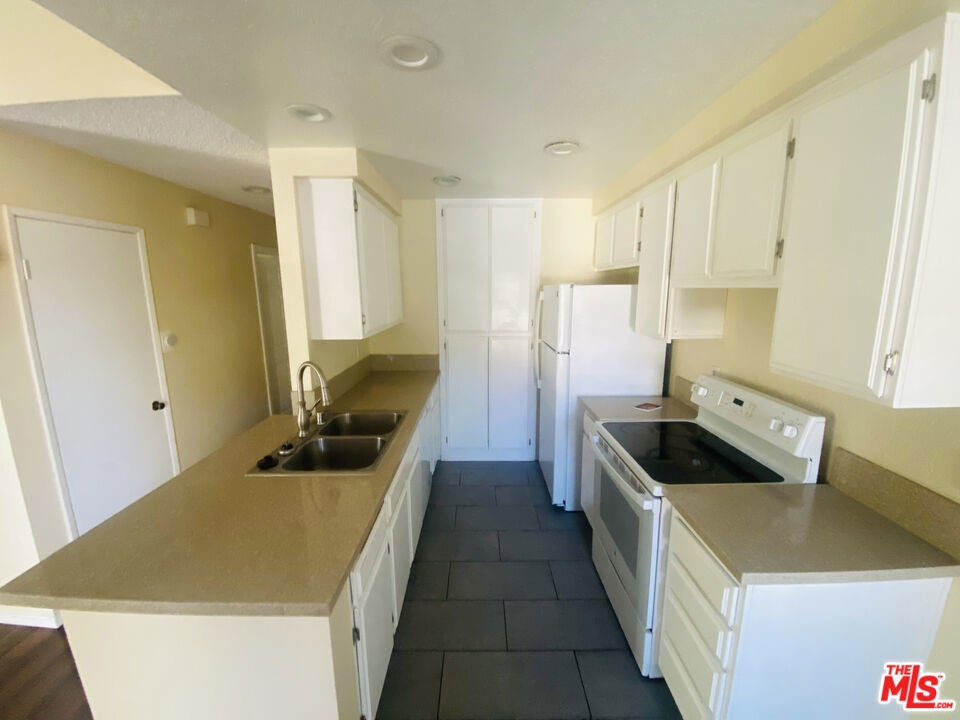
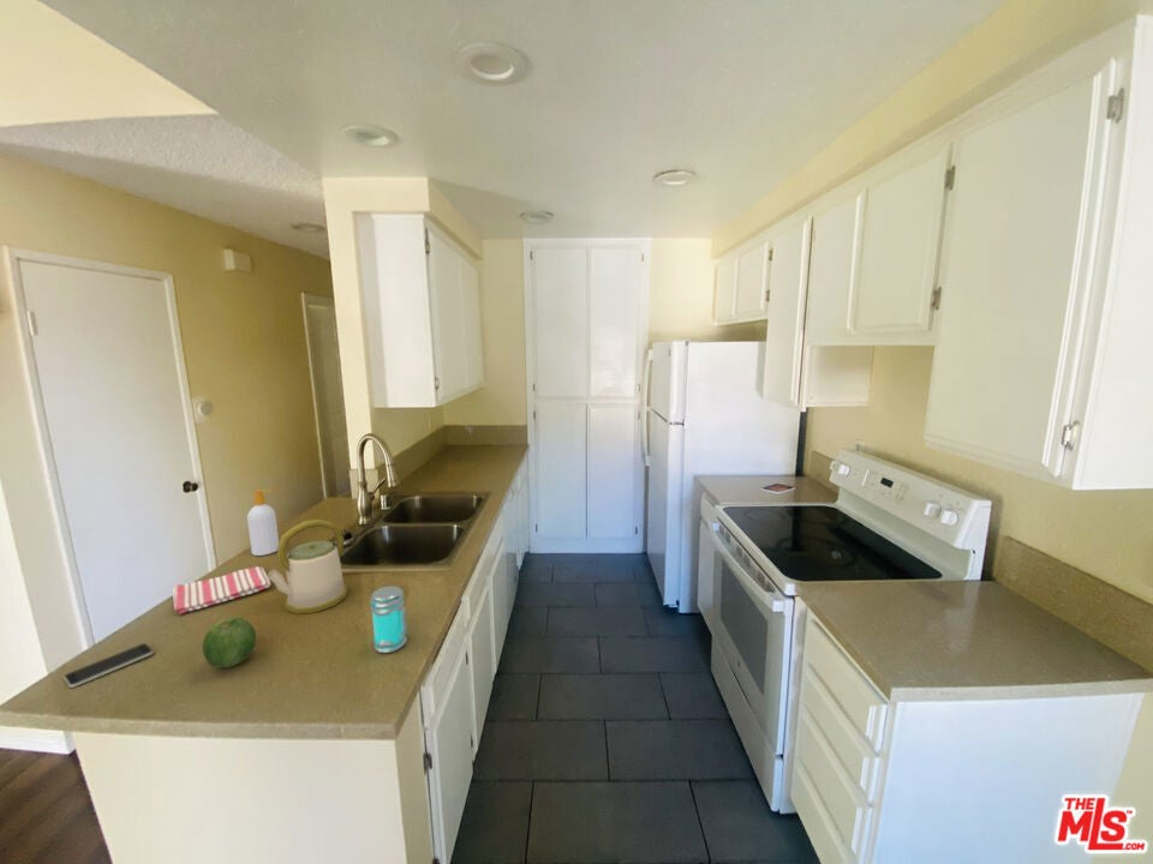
+ soap bottle [246,488,280,557]
+ jar [369,584,408,654]
+ smartphone [62,642,155,689]
+ fruit [202,616,257,670]
+ dish towel [172,565,271,616]
+ kettle [267,518,348,616]
